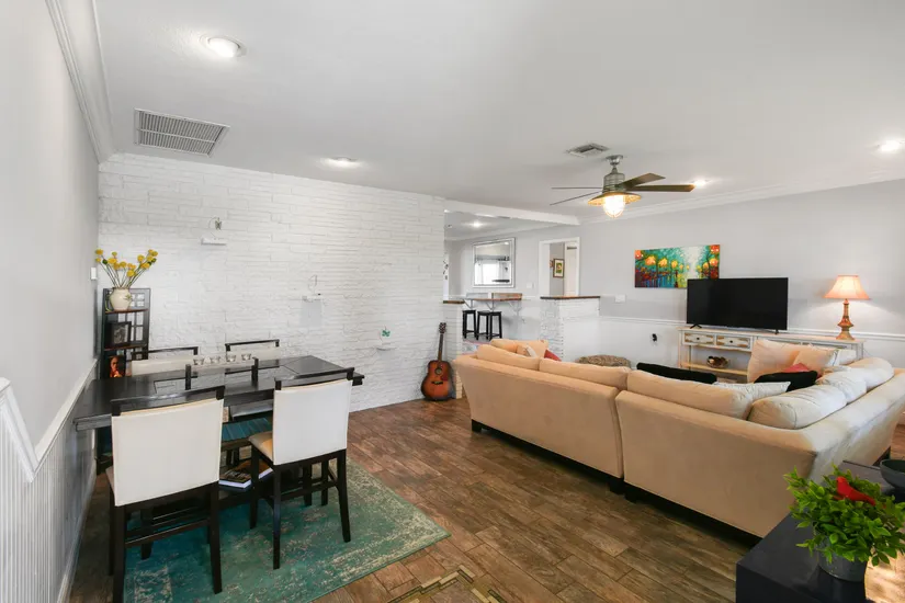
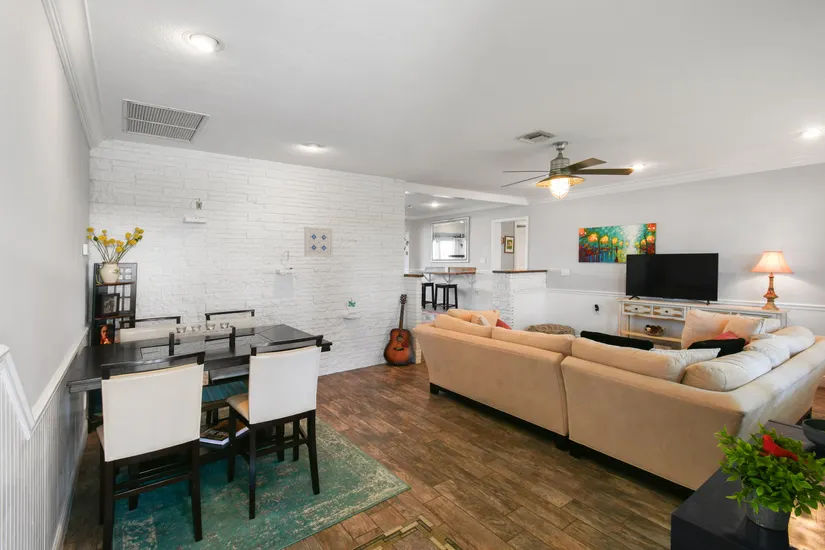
+ wall art [304,226,333,258]
